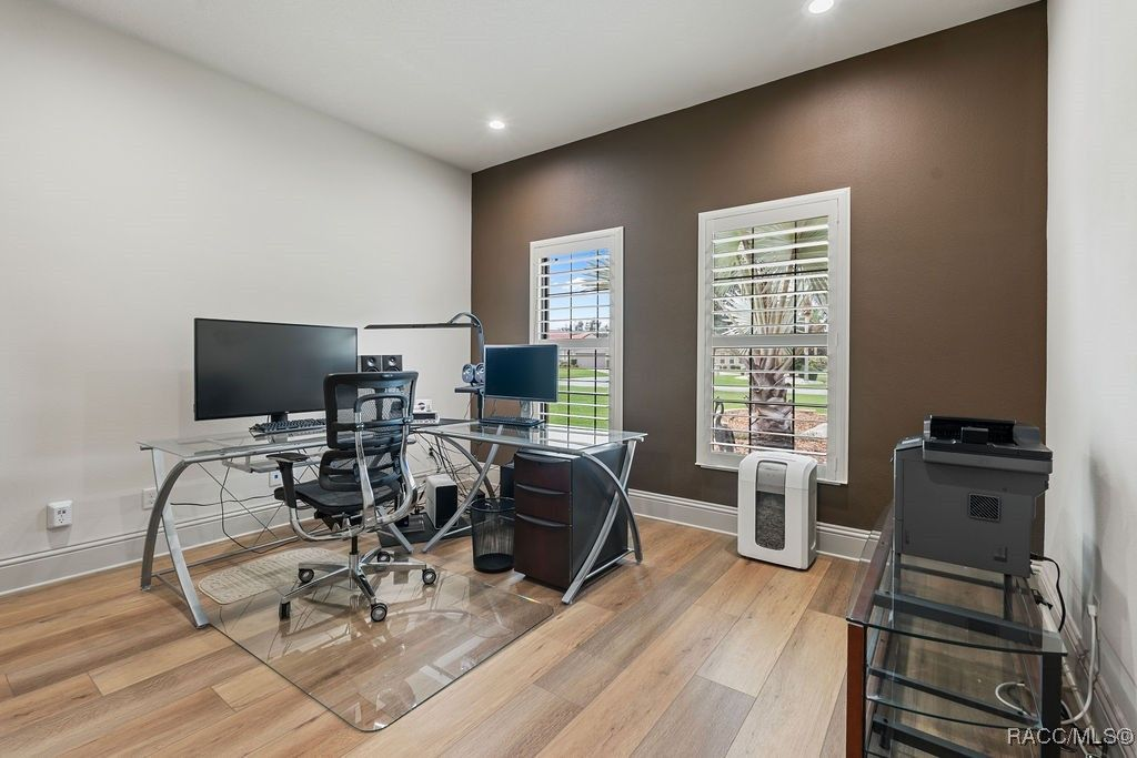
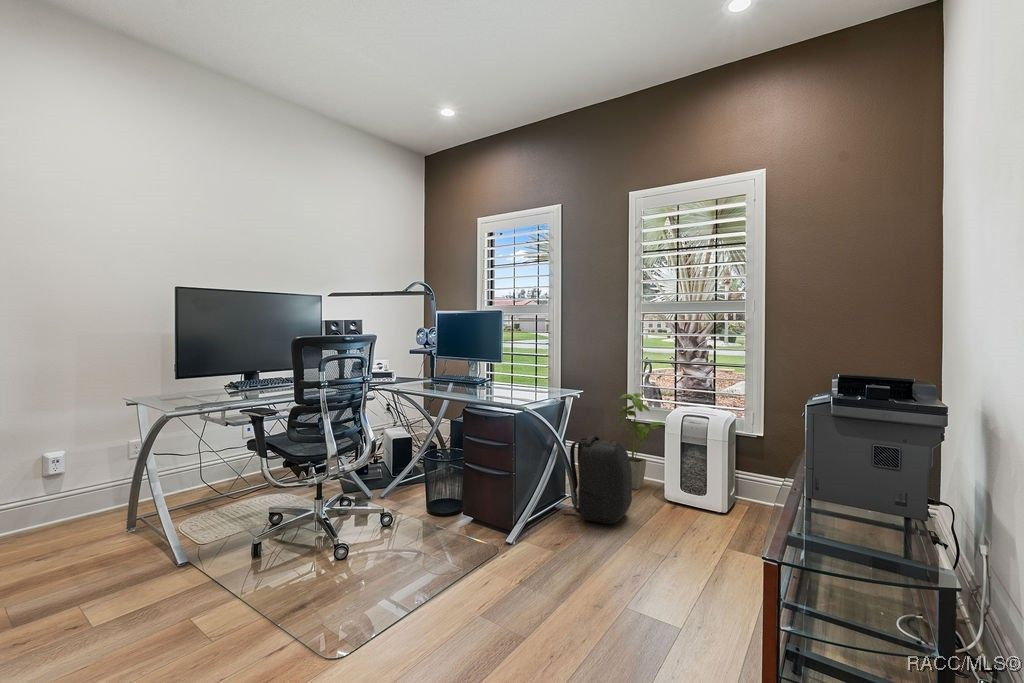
+ backpack [562,434,633,525]
+ house plant [616,392,666,490]
